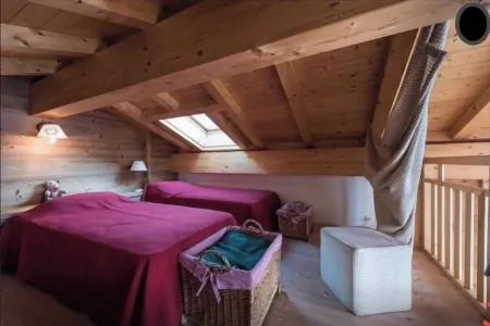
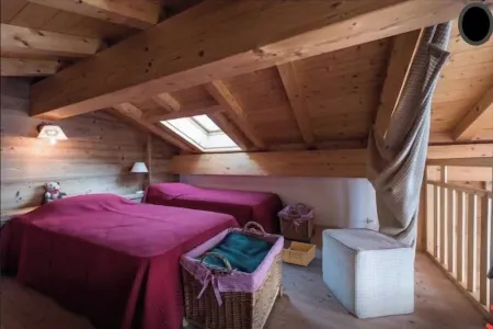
+ storage bin [282,240,317,268]
